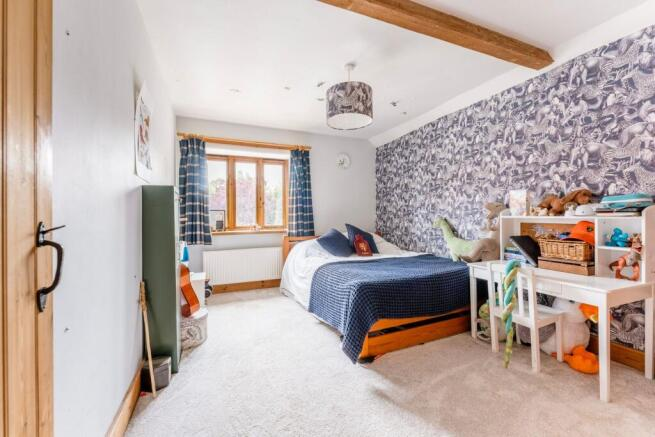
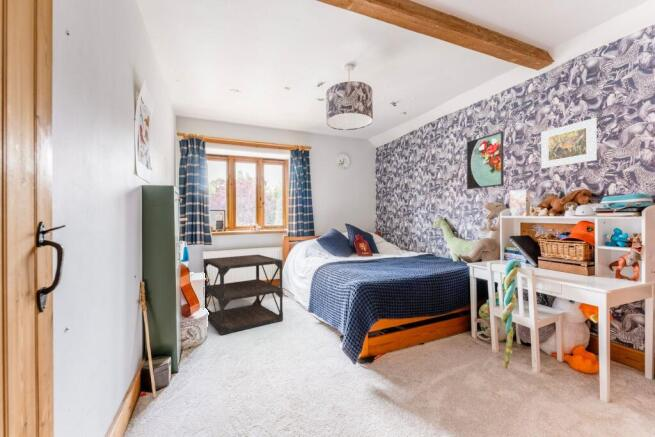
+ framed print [540,117,598,169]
+ side table [202,254,284,336]
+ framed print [466,130,505,190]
